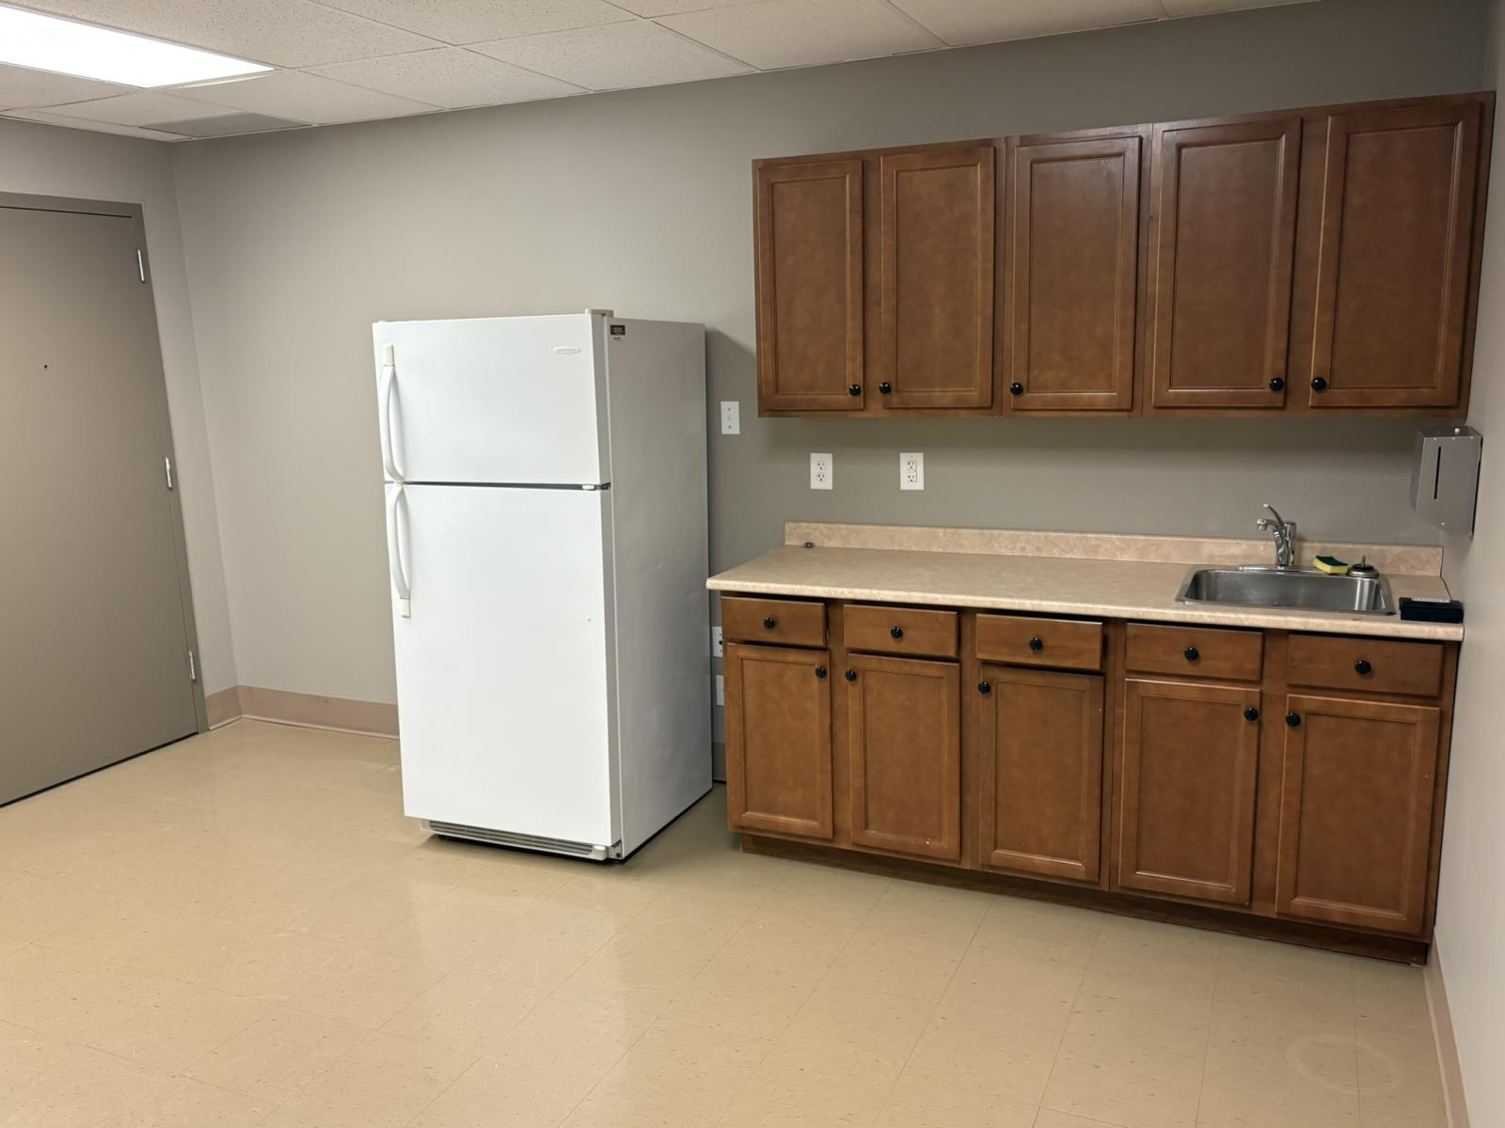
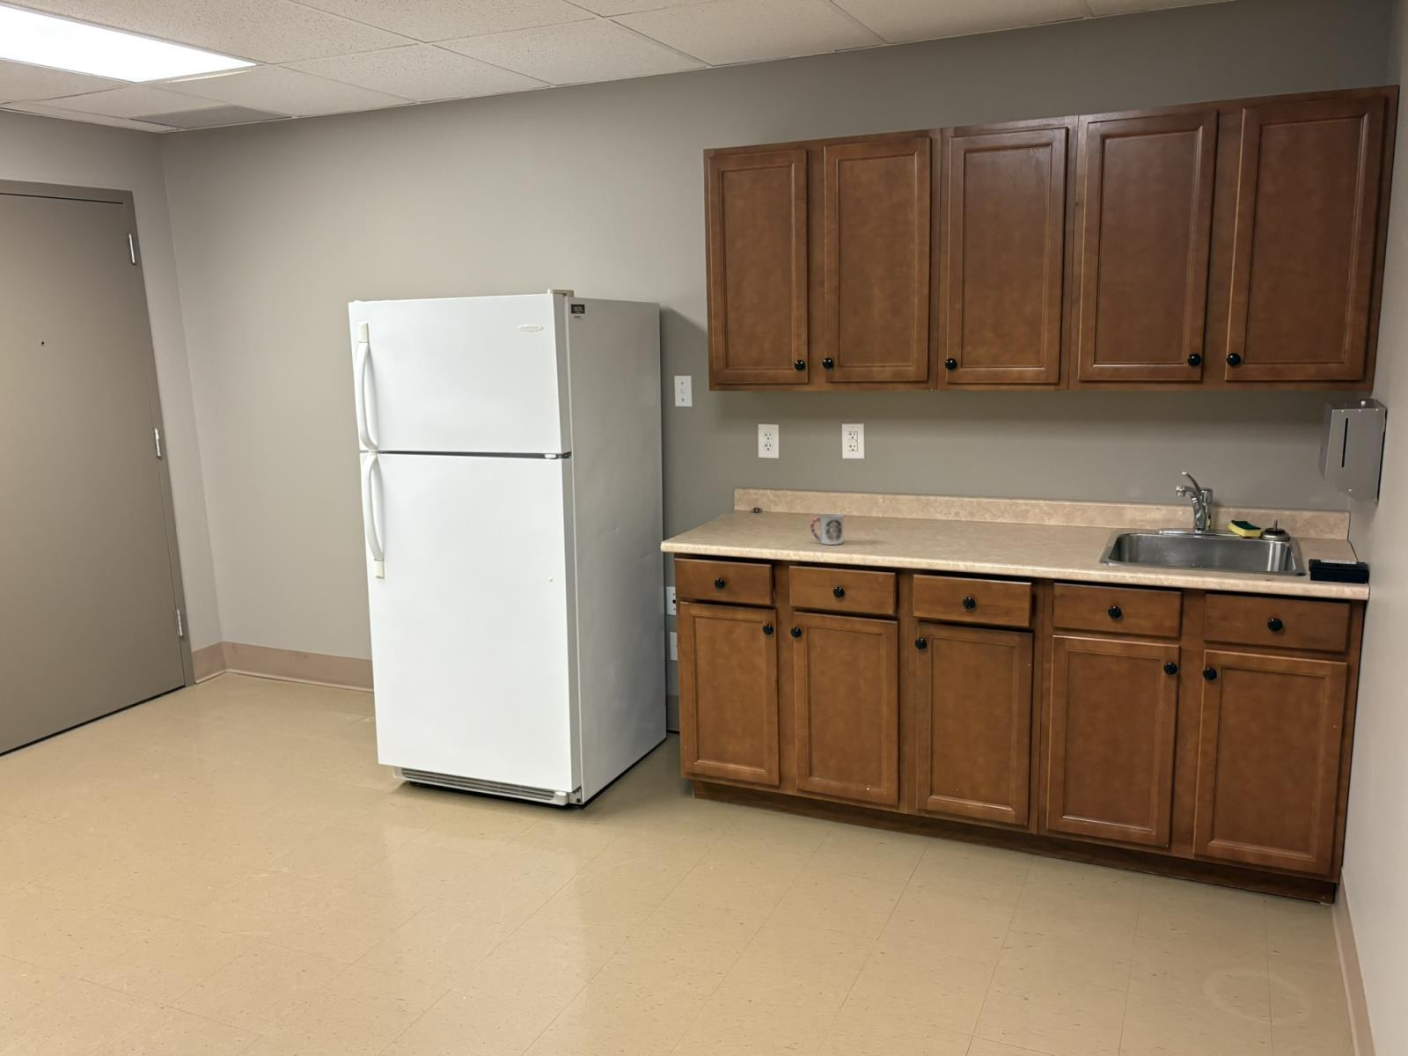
+ cup [809,514,844,546]
